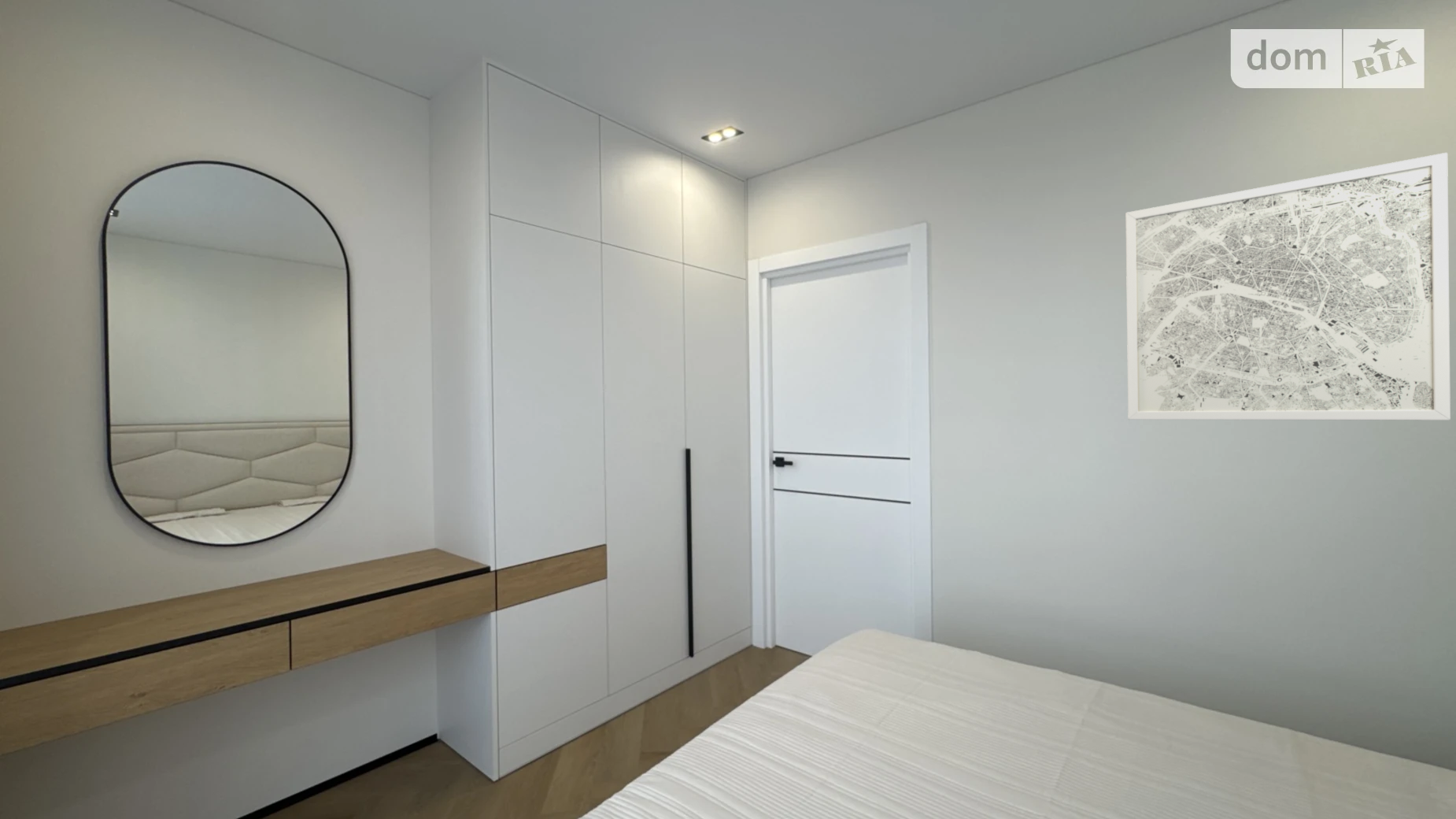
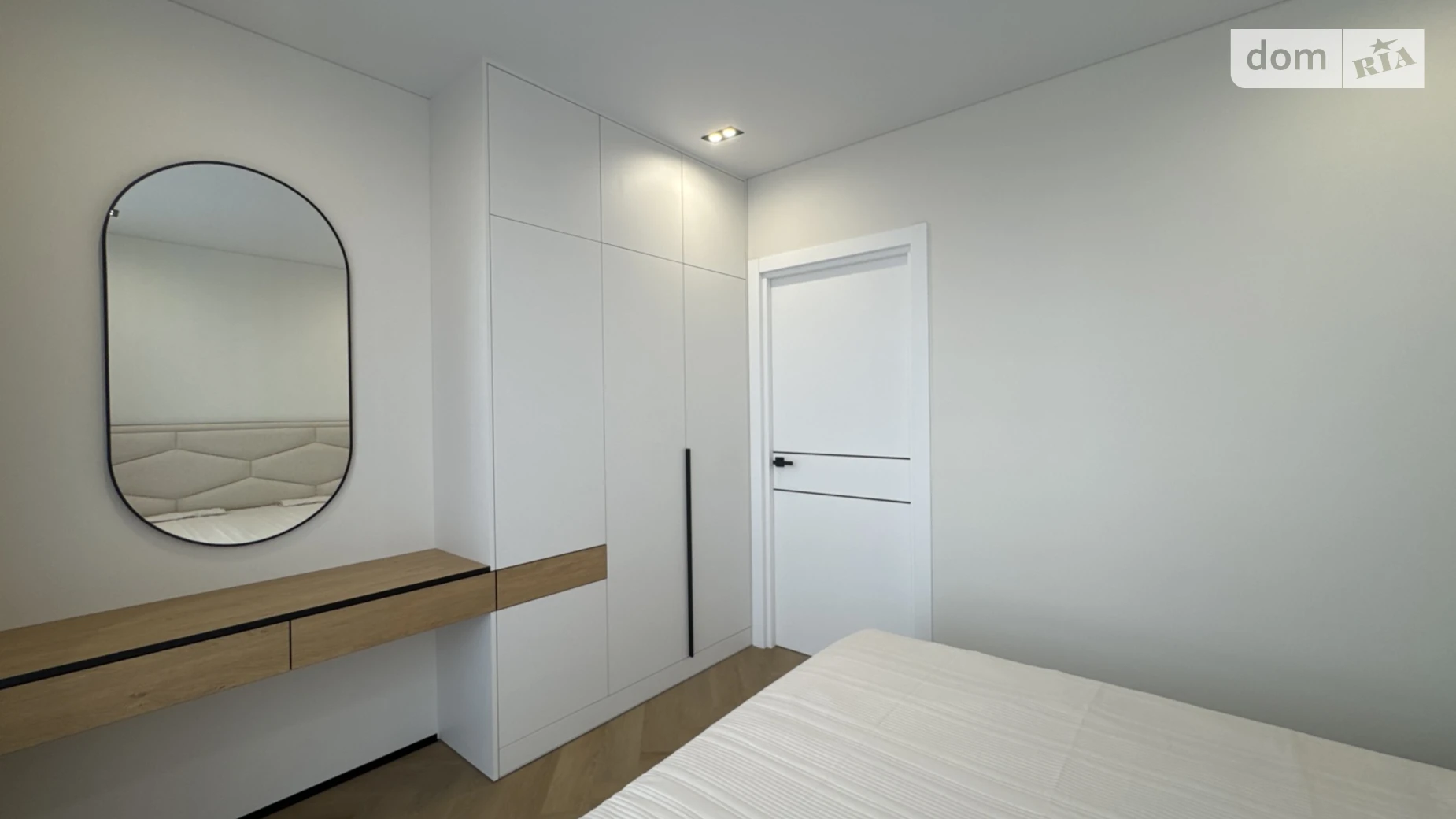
- wall art [1125,152,1451,421]
